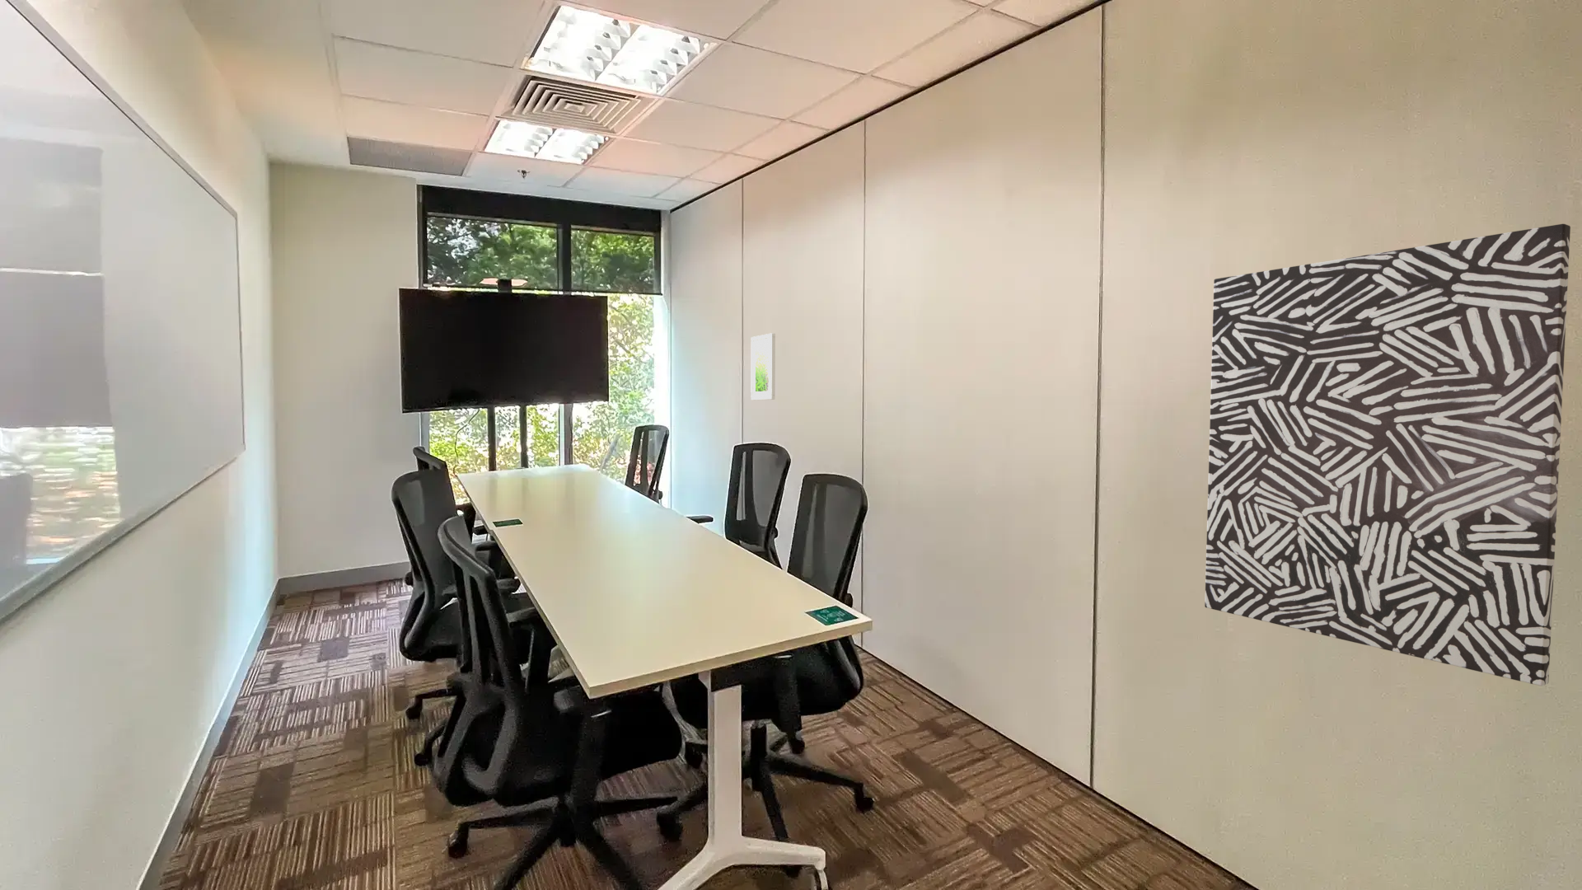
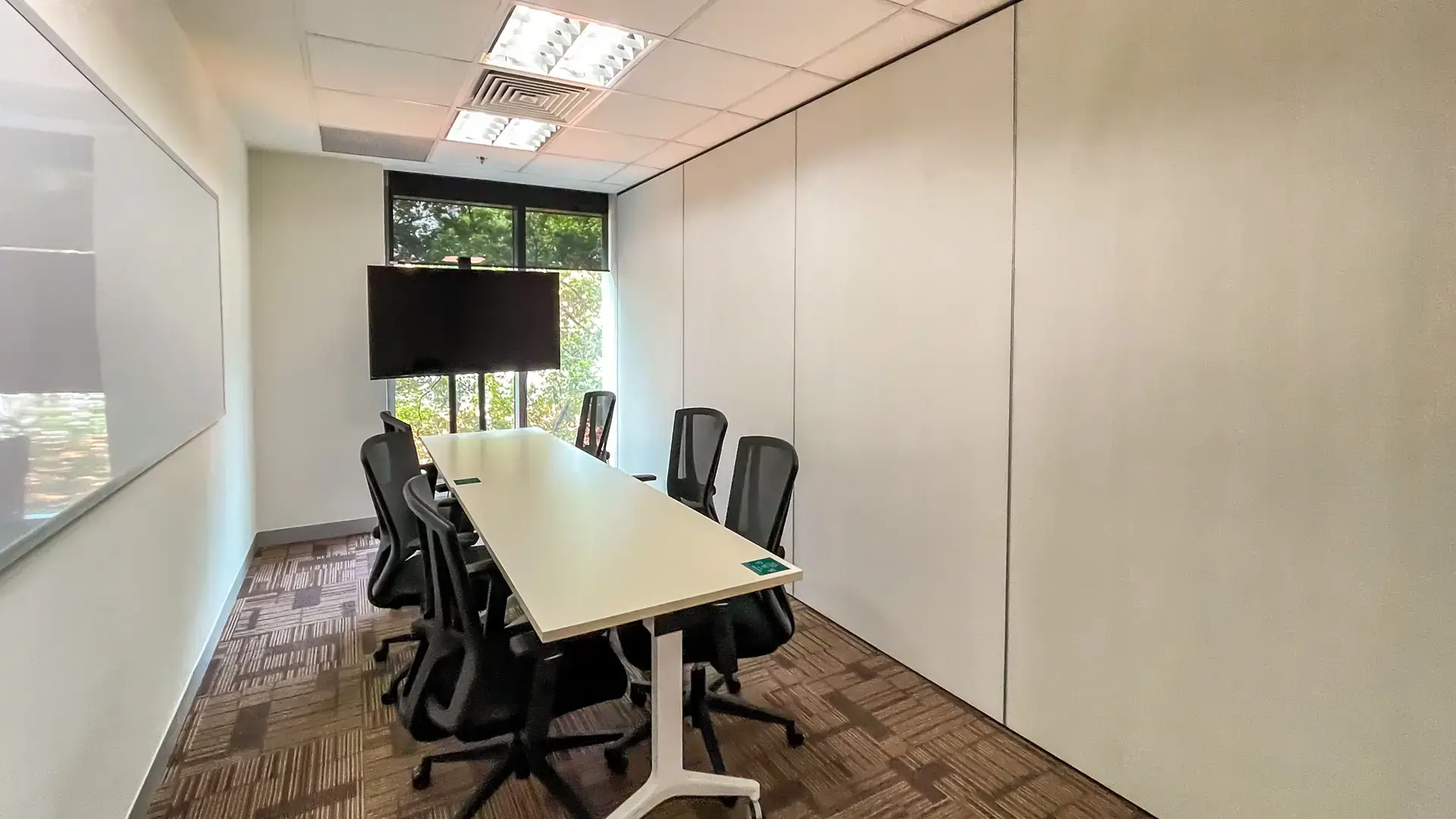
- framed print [750,333,776,401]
- wall art [1204,224,1571,687]
